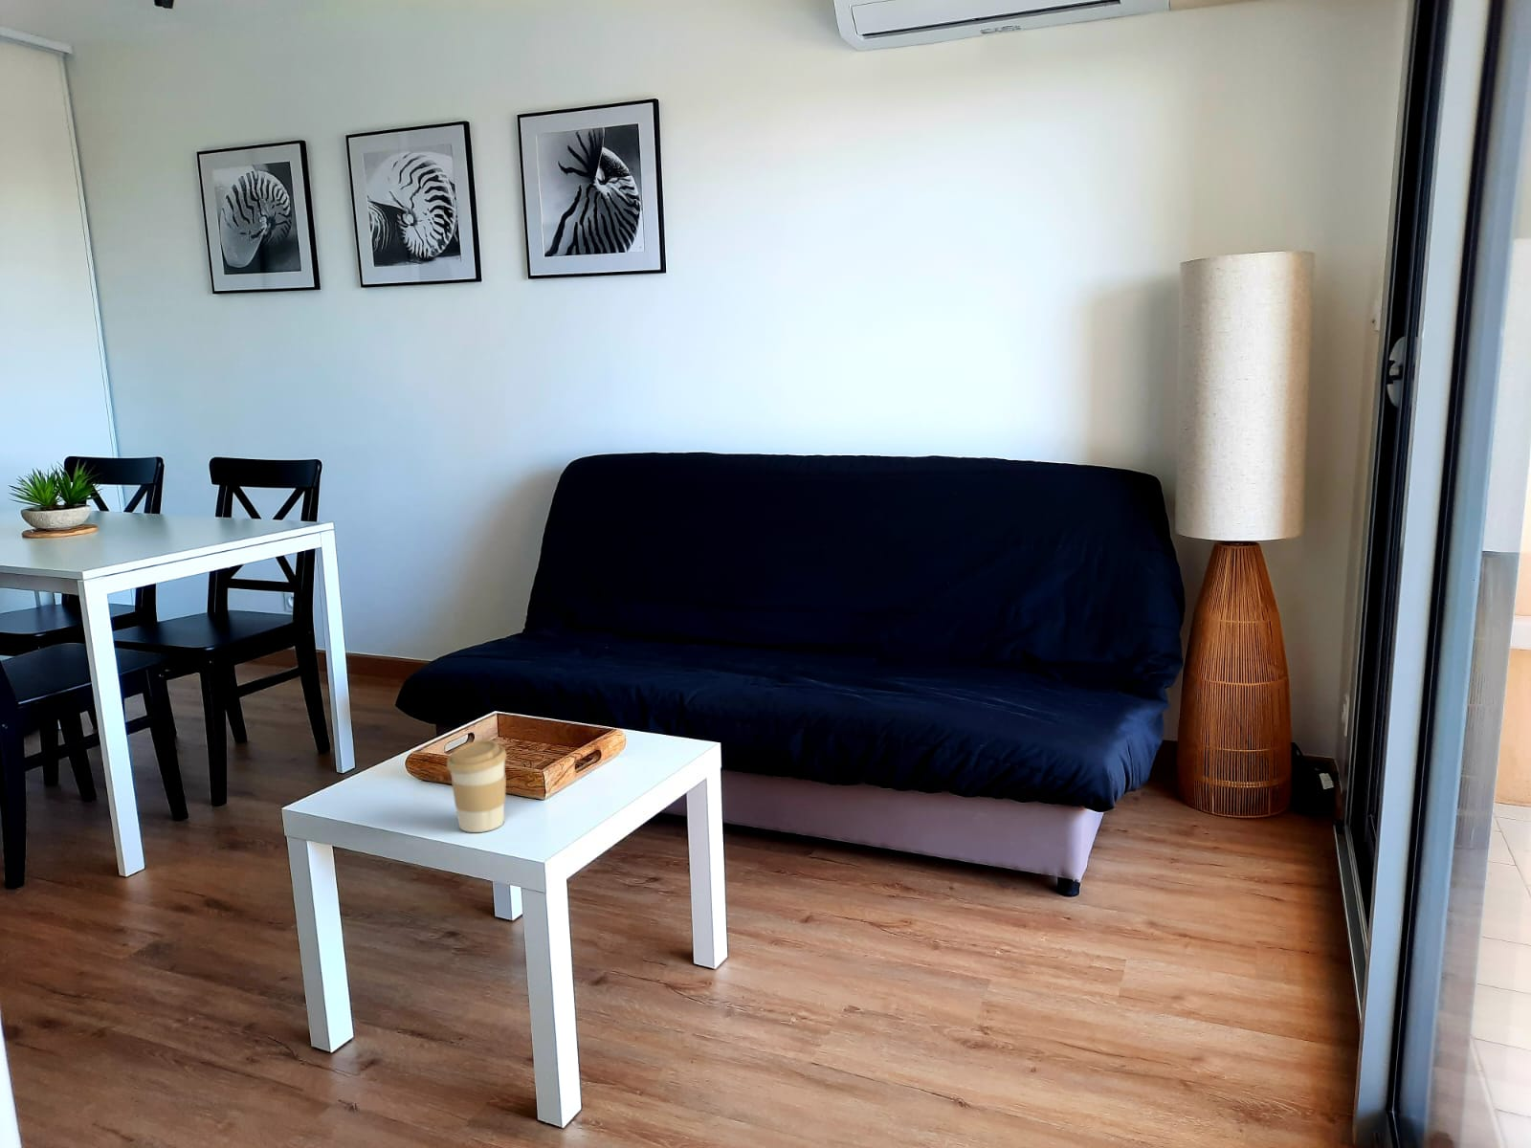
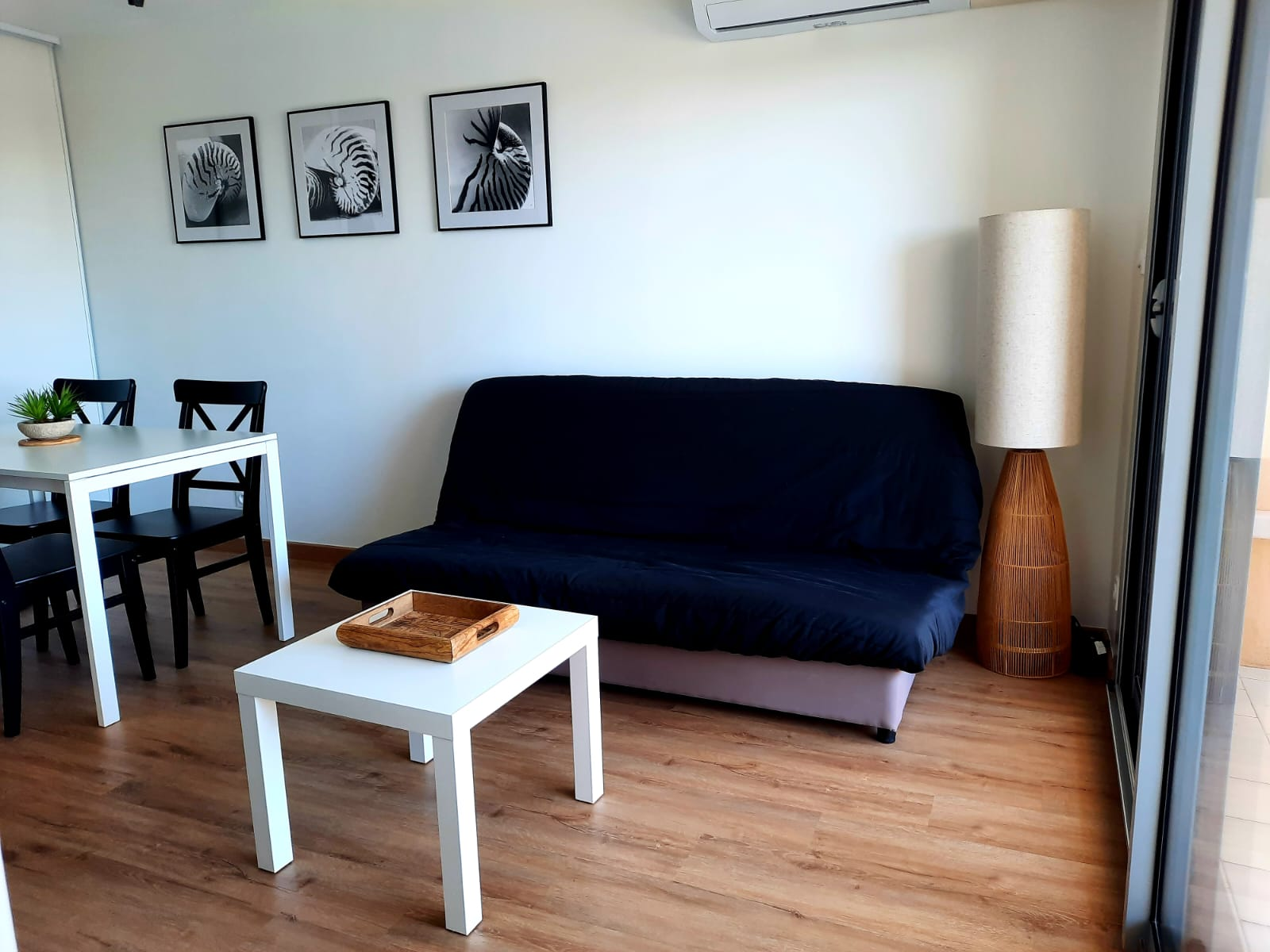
- coffee cup [446,739,508,833]
